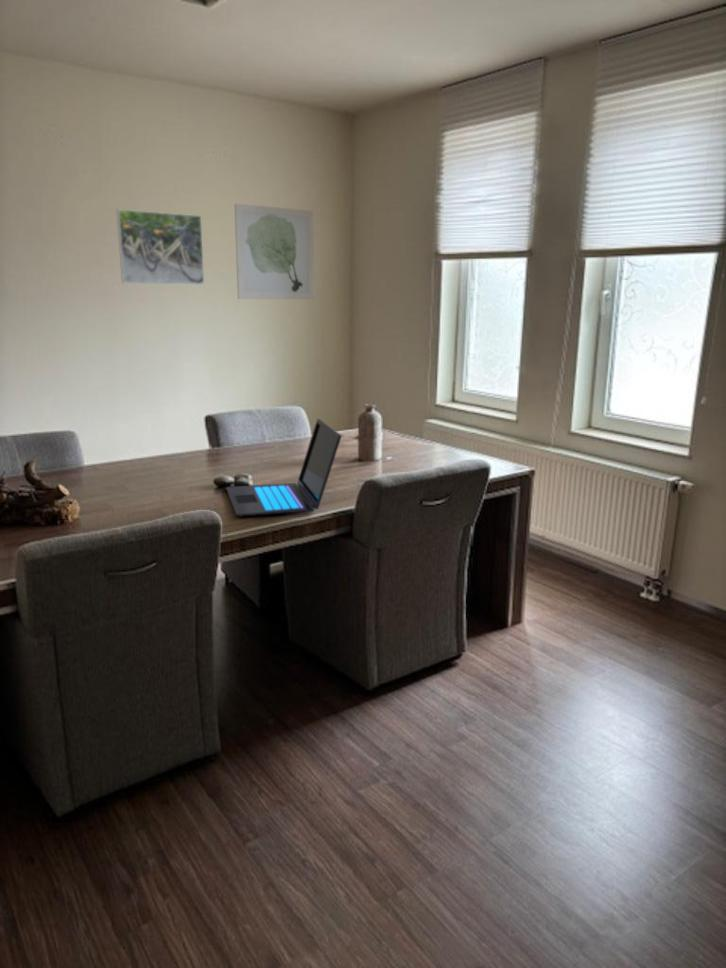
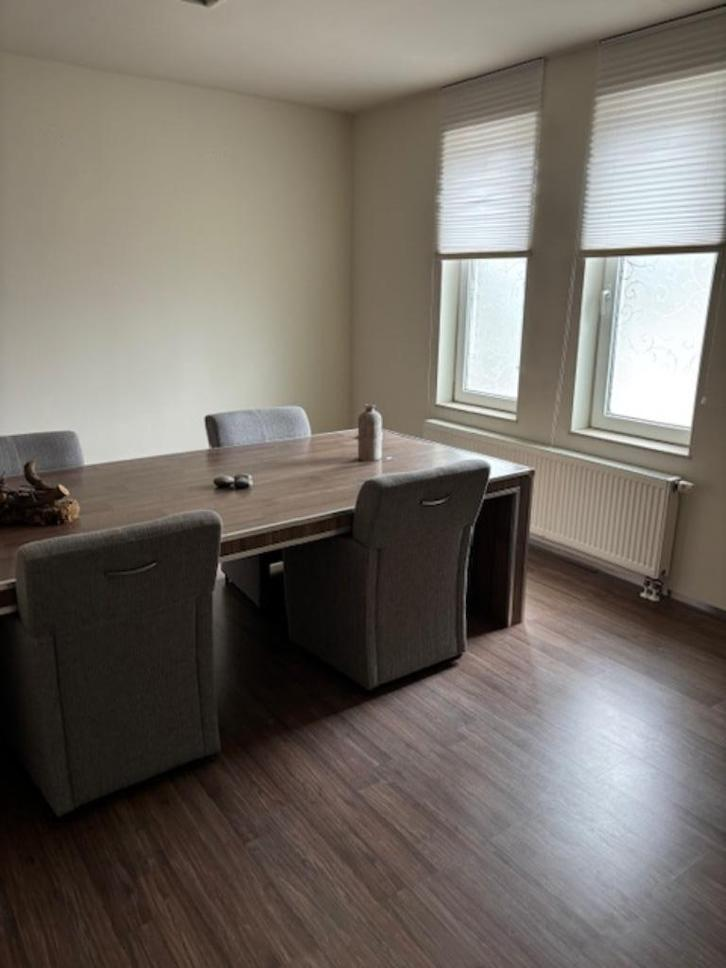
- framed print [116,208,205,286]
- laptop [225,418,343,518]
- wall art [234,203,315,300]
